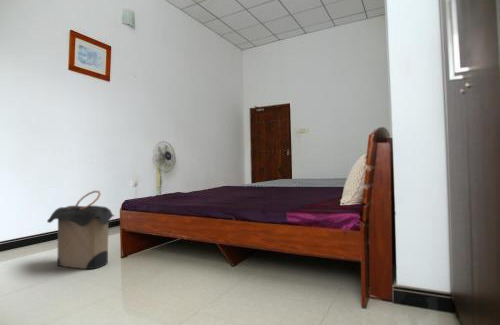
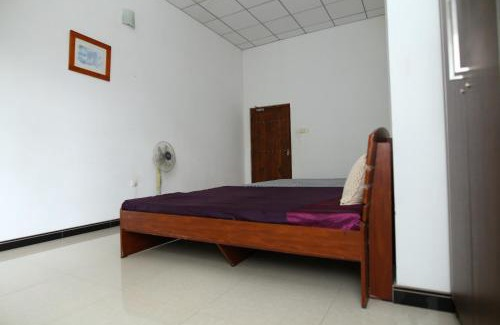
- laundry hamper [46,190,116,270]
